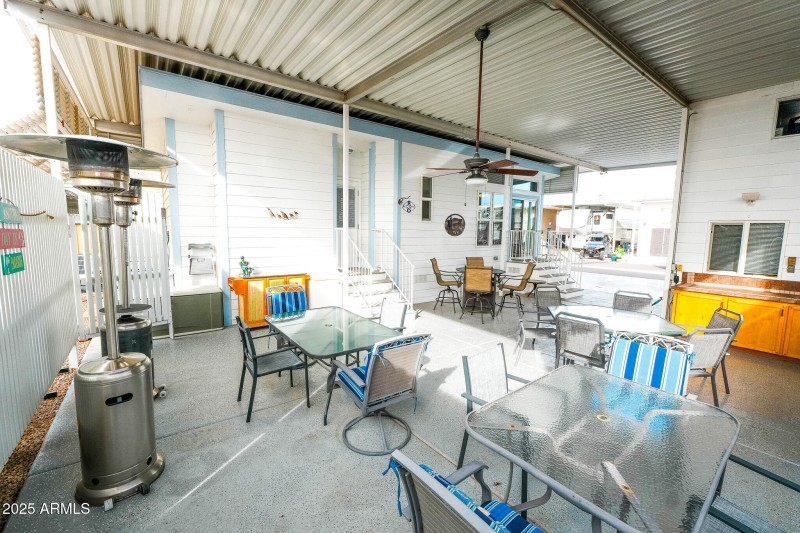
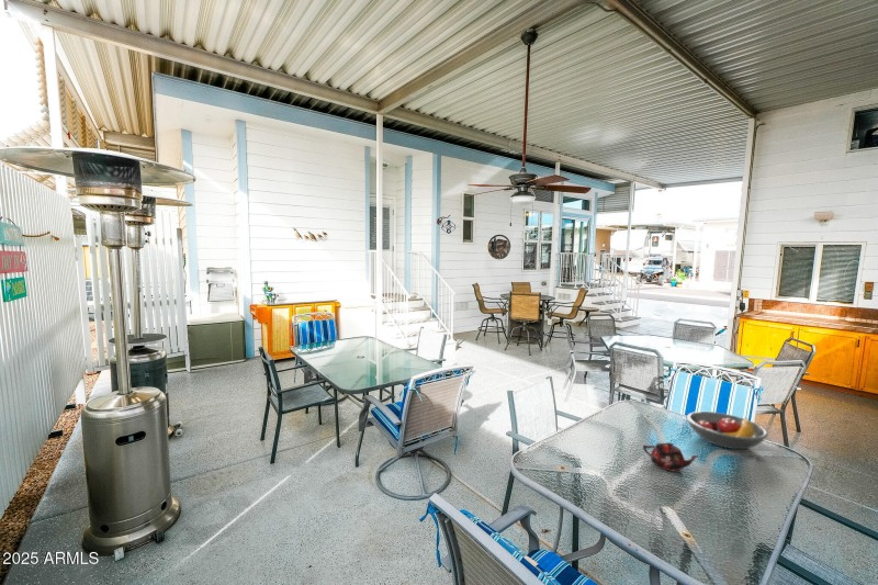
+ teapot [642,441,700,472]
+ fruit bowl [686,410,769,450]
